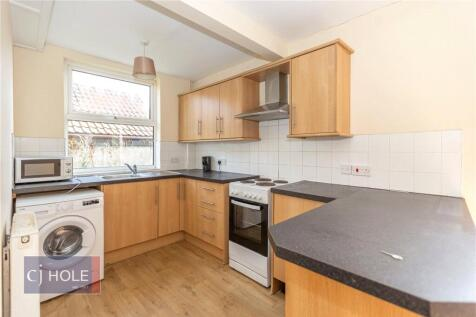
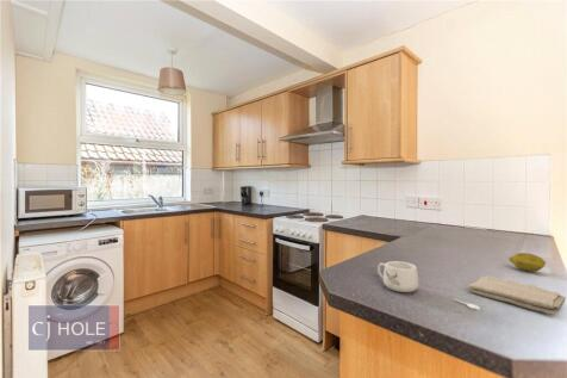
+ mug [376,260,419,293]
+ fruit [507,252,547,273]
+ washcloth [467,275,567,316]
